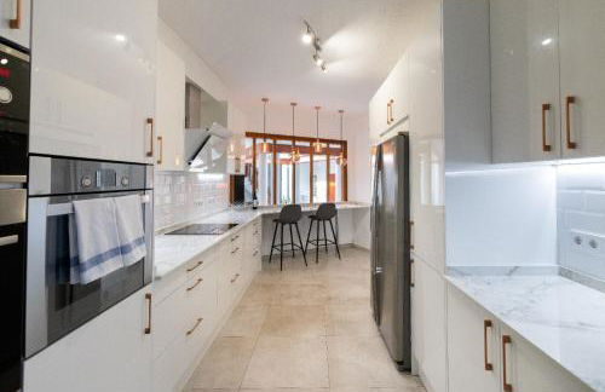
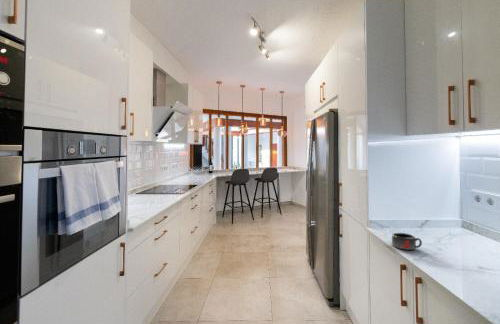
+ mug [391,232,423,251]
